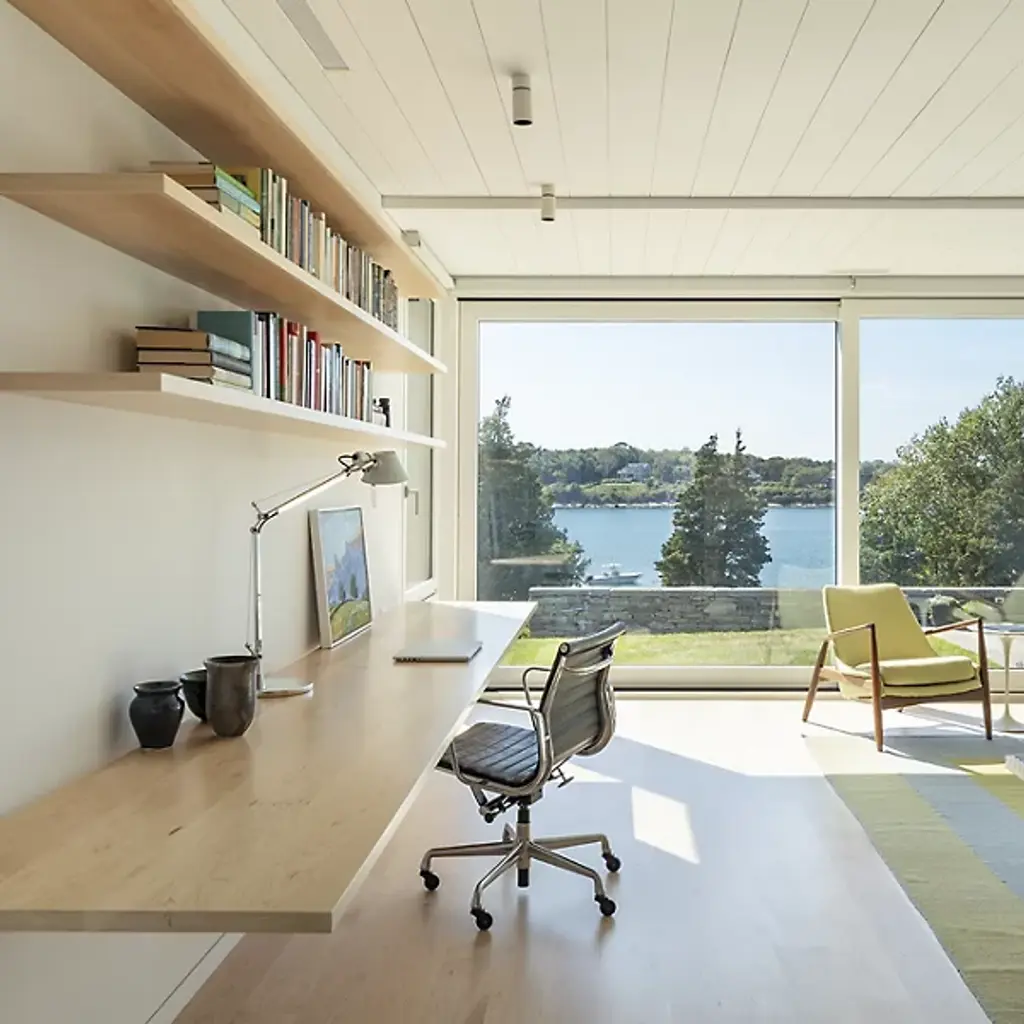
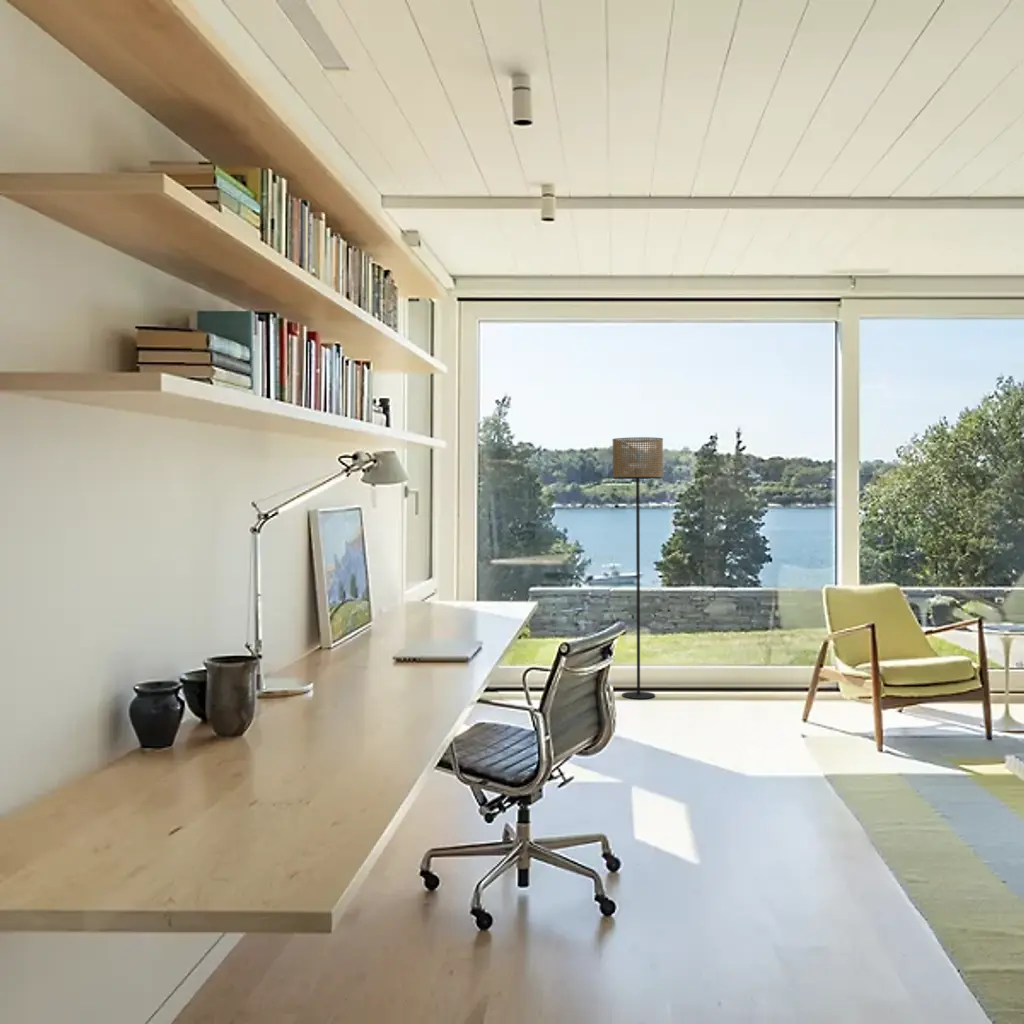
+ floor lamp [611,436,664,700]
